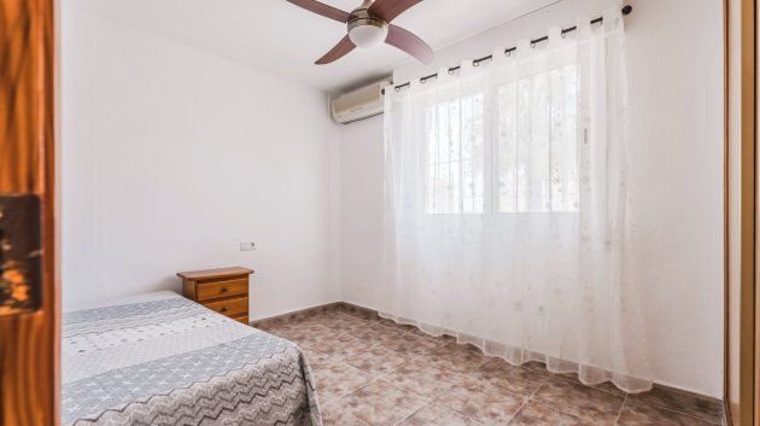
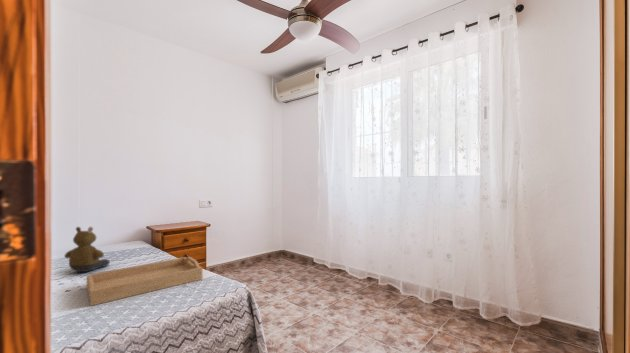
+ serving tray [86,256,203,307]
+ bear [63,226,111,273]
